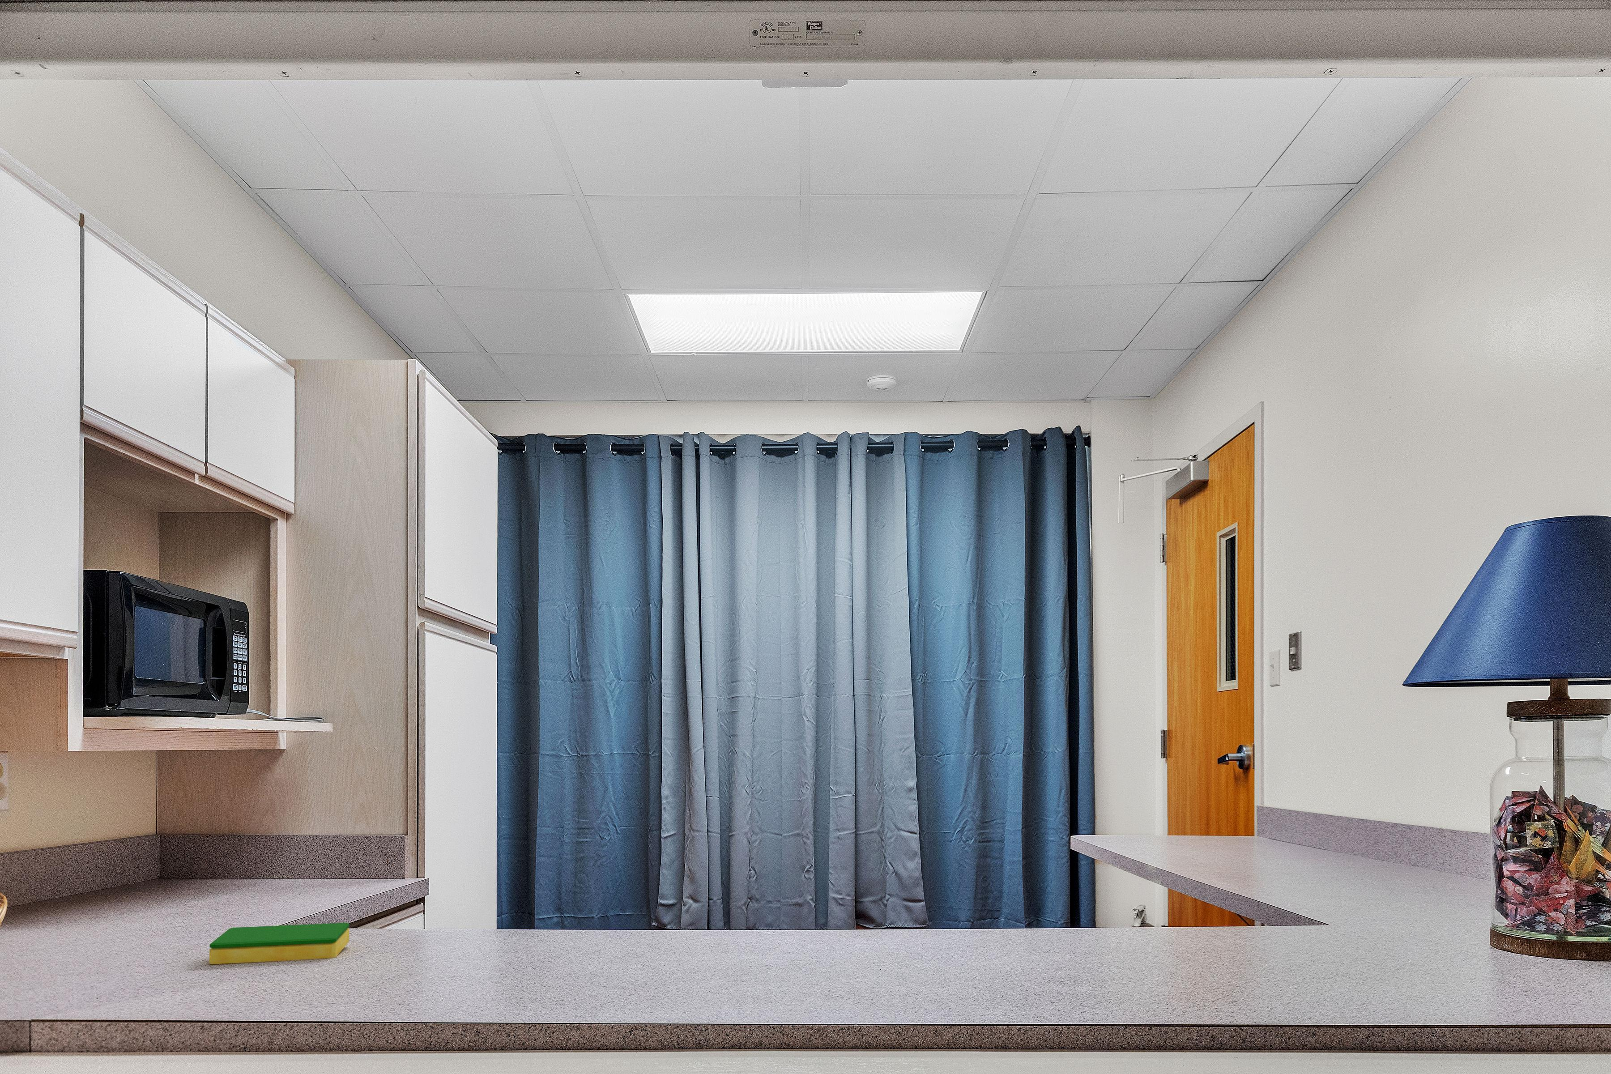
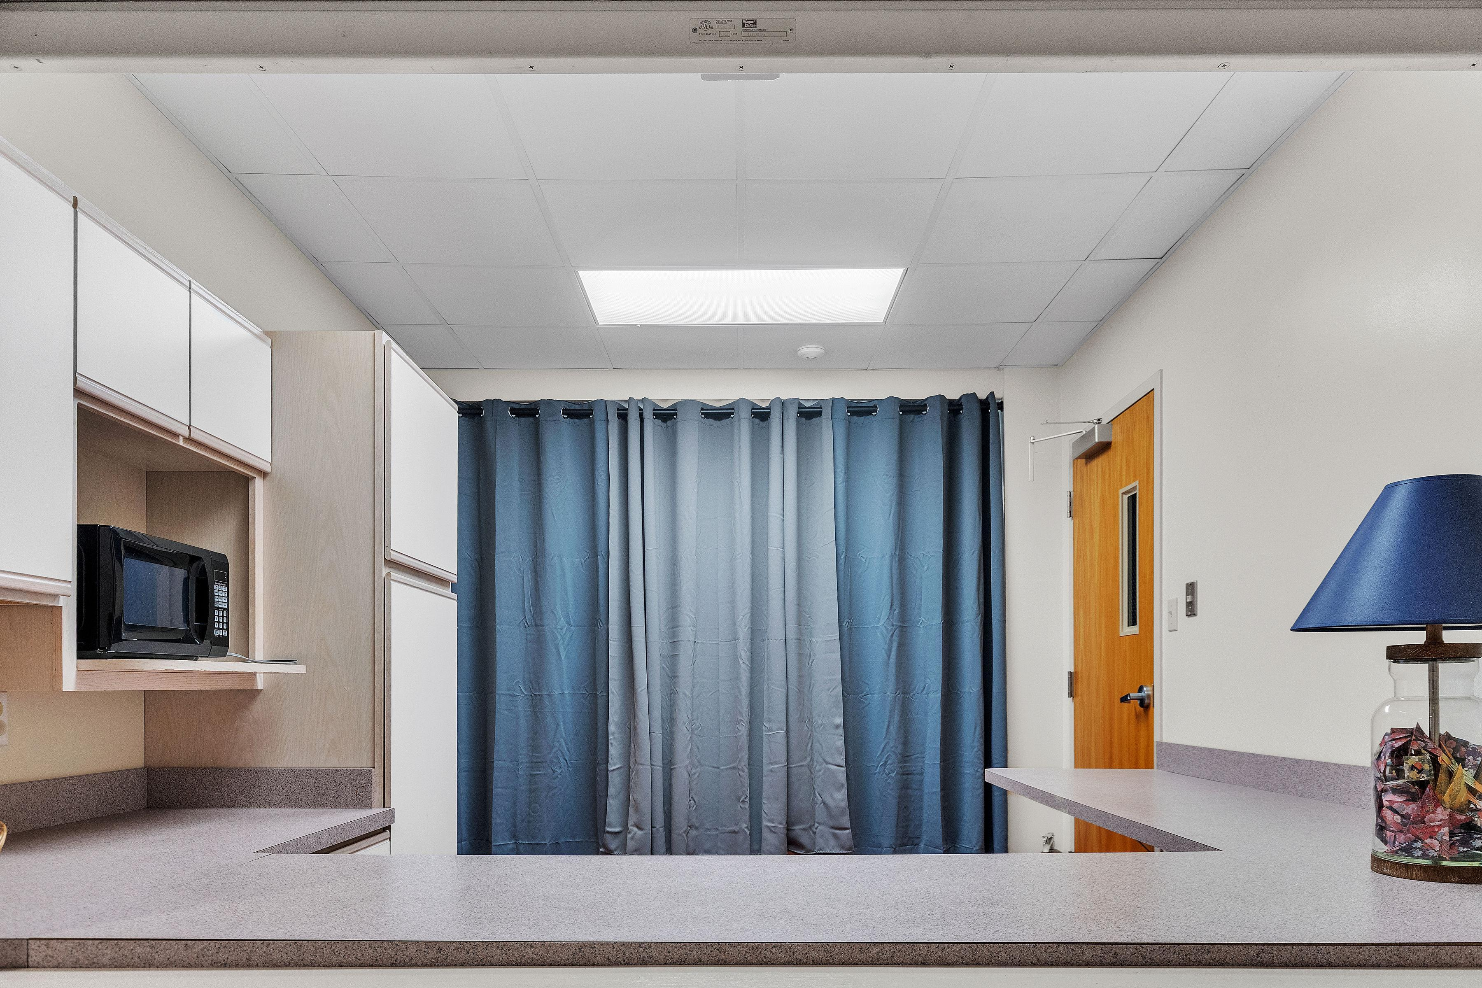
- dish sponge [209,922,350,965]
